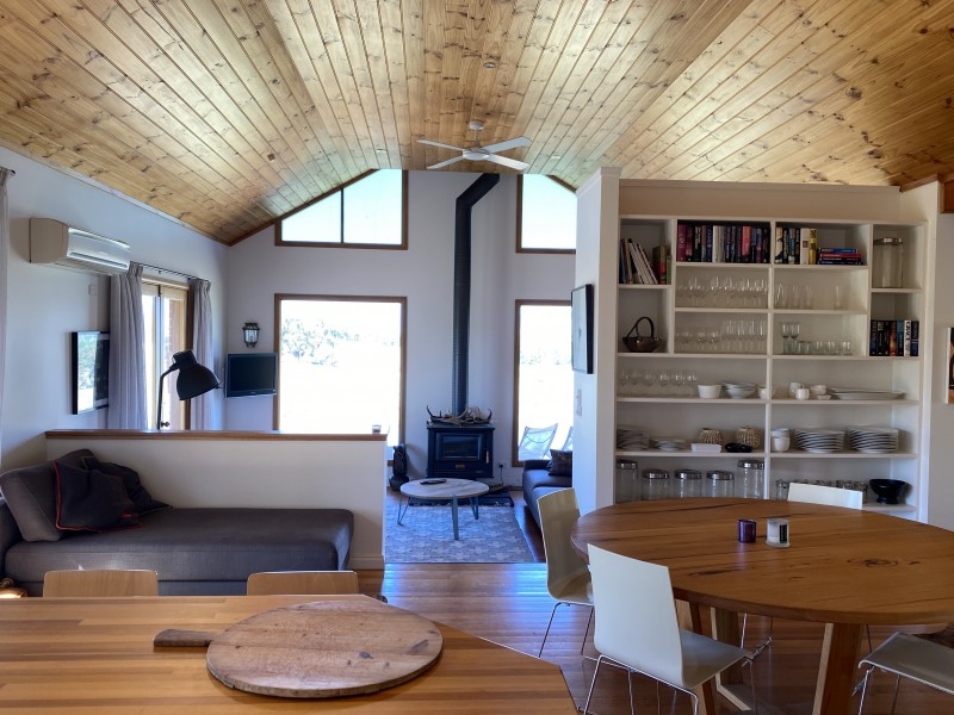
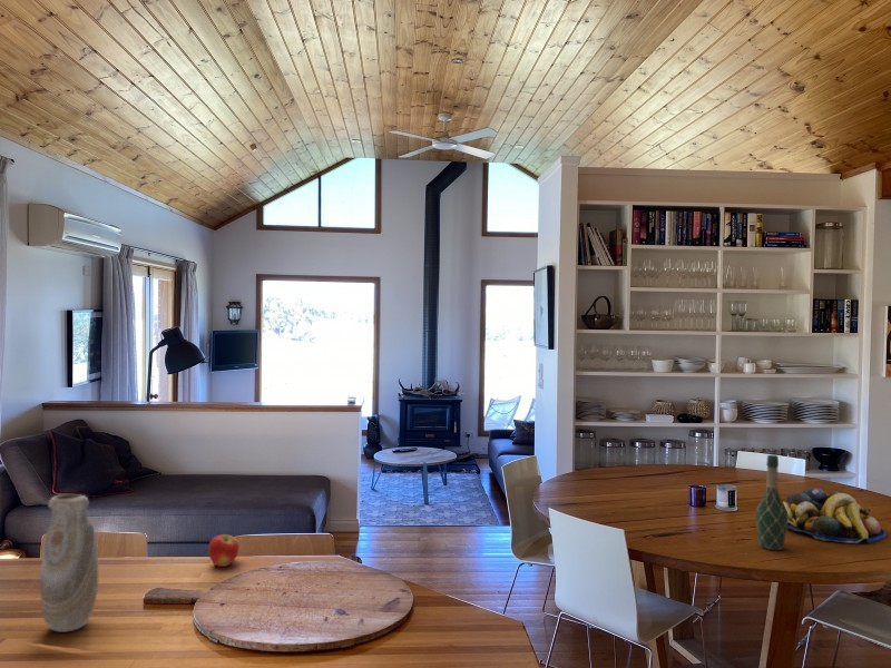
+ fruit bowl [783,487,888,544]
+ apple [207,531,239,568]
+ wine bottle [755,454,789,551]
+ vase [39,493,99,633]
